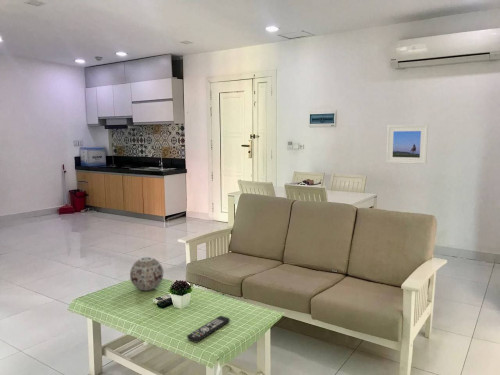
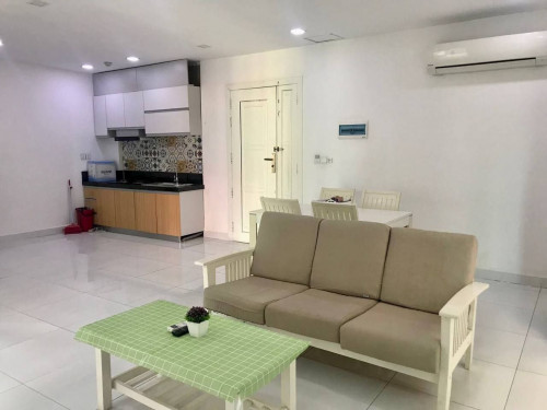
- decorative sphere [129,256,164,292]
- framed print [385,124,429,165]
- remote control [186,315,231,344]
